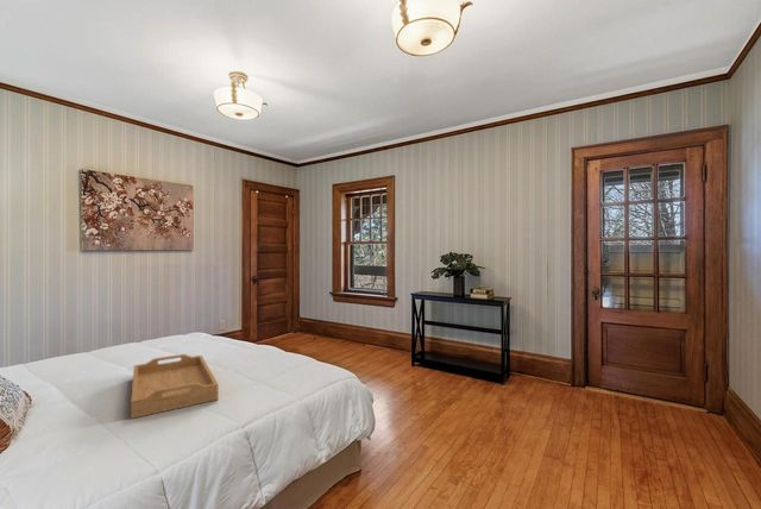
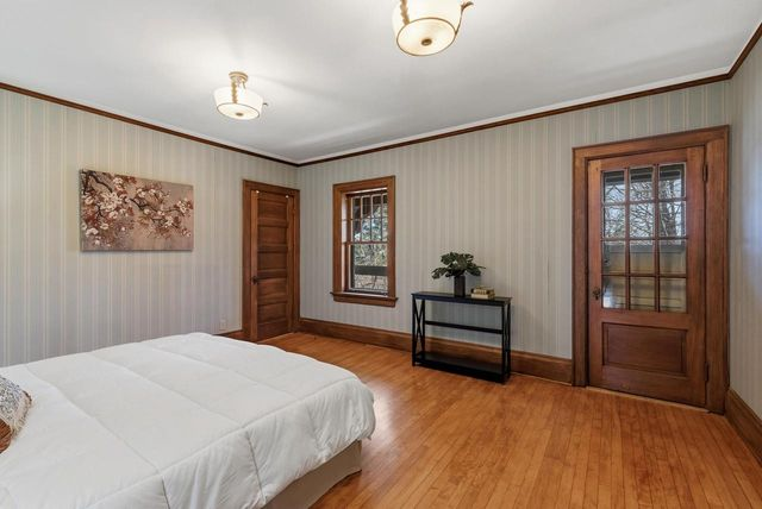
- serving tray [130,353,219,420]
